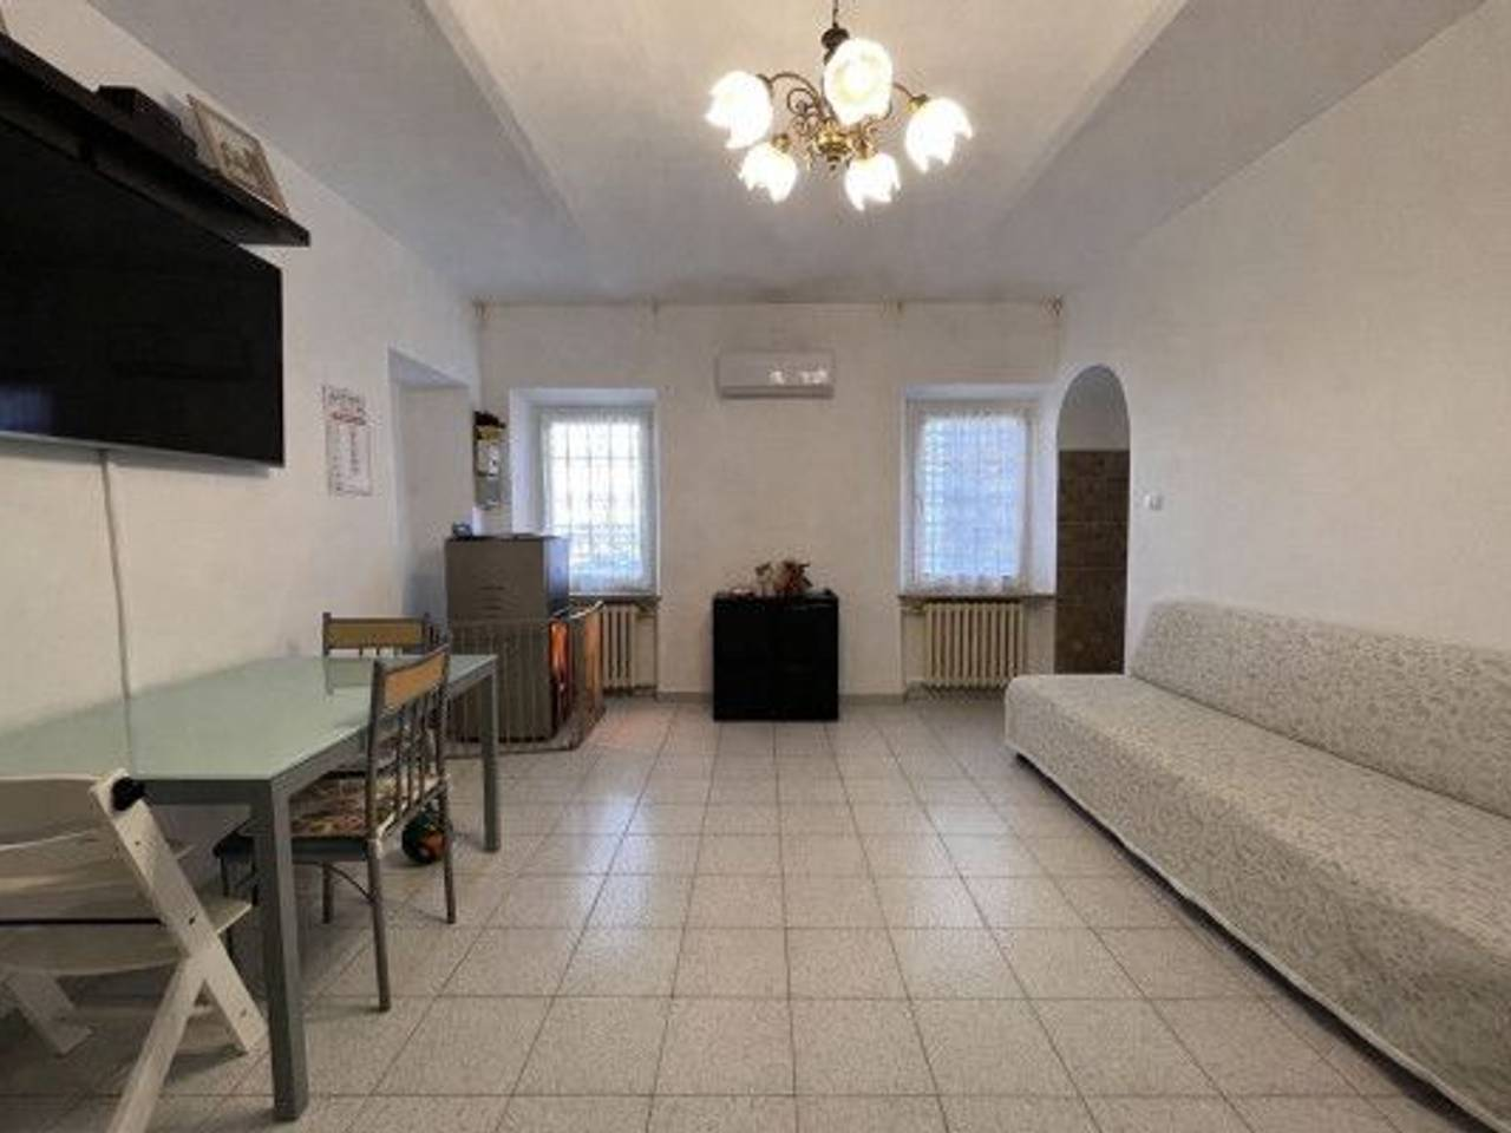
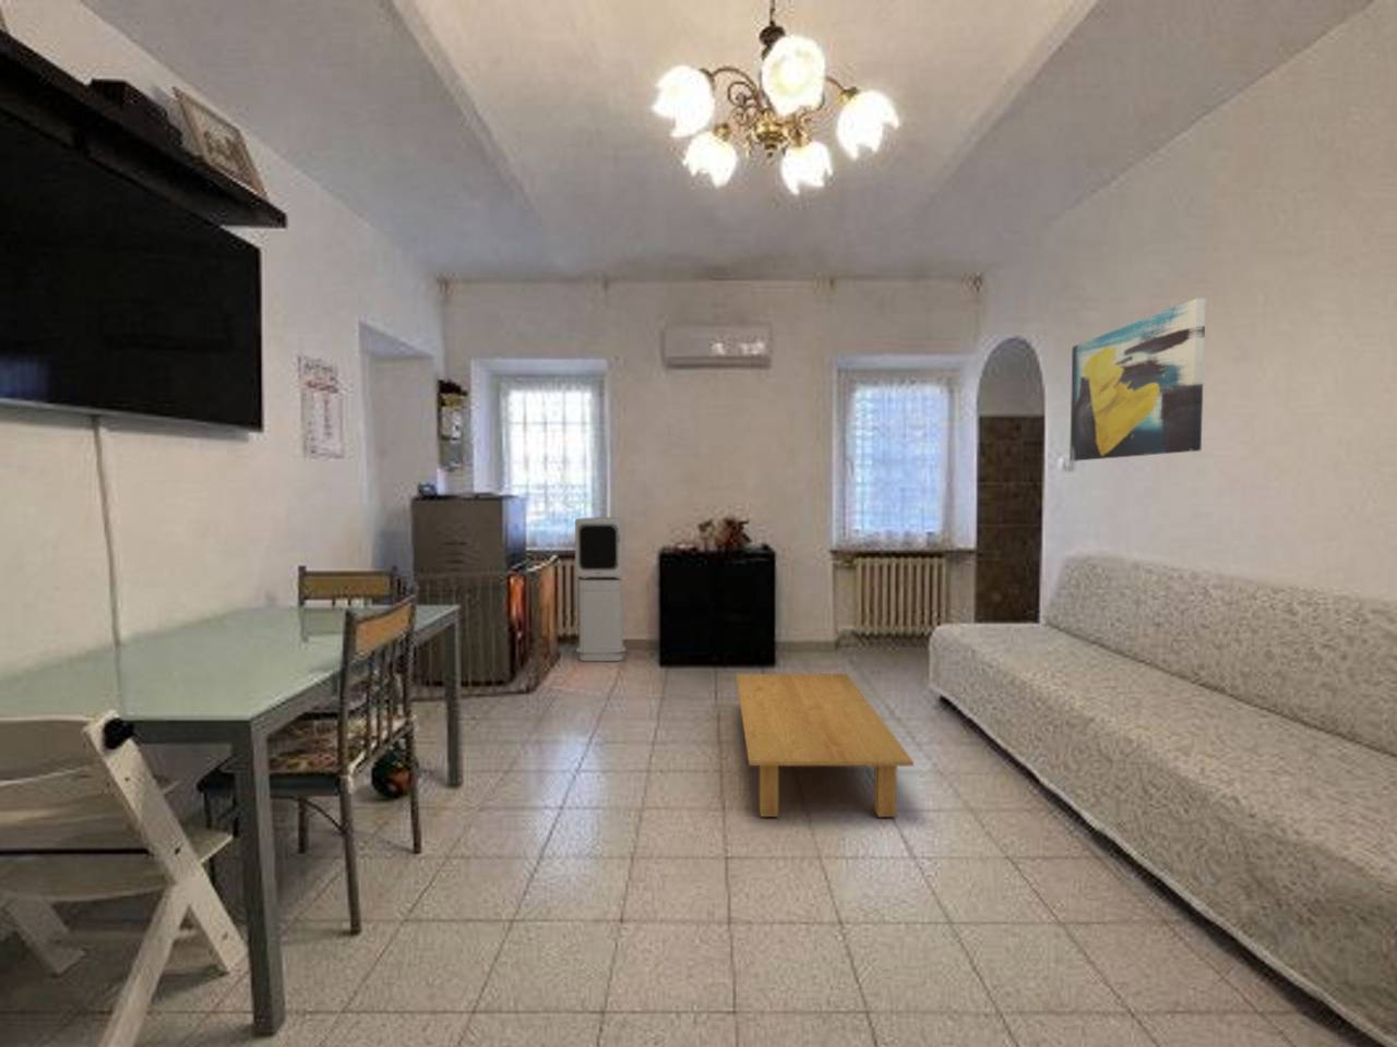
+ coffee table [735,673,914,818]
+ air purifier [574,516,627,662]
+ wall art [1068,298,1207,462]
